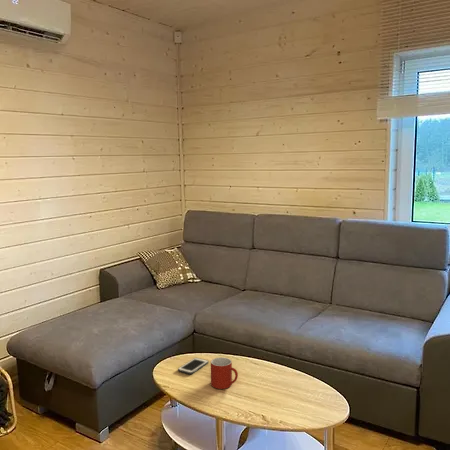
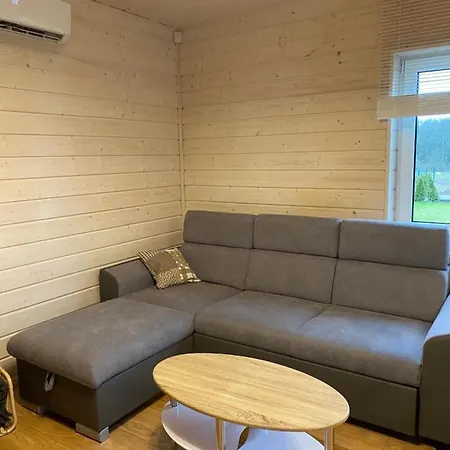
- cell phone [177,357,209,375]
- mug [210,356,239,390]
